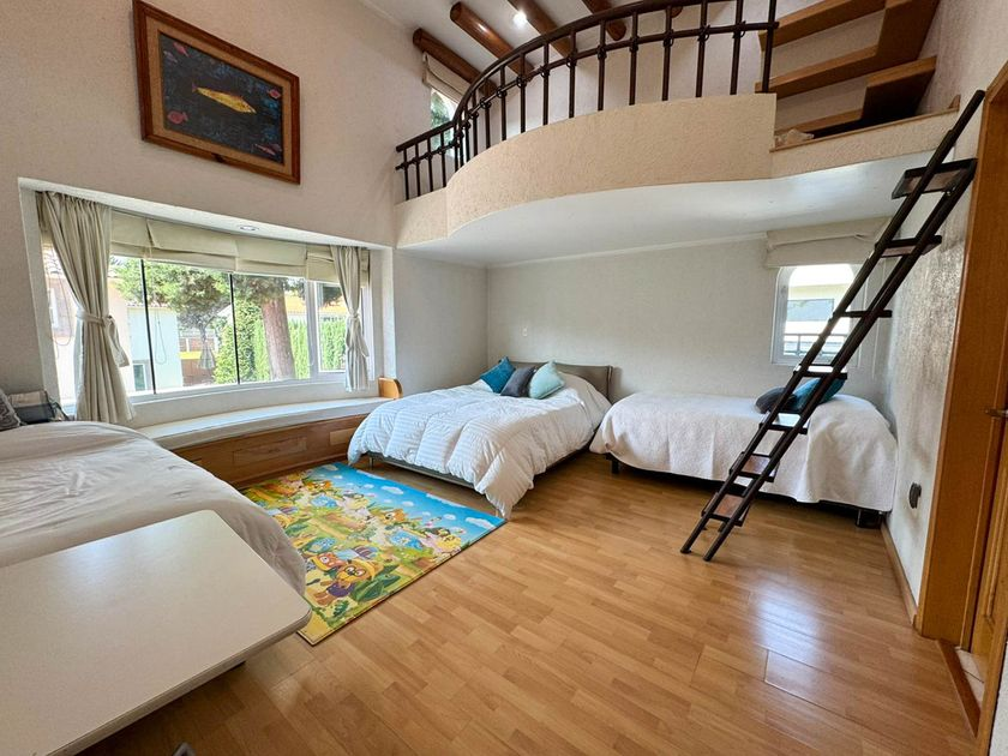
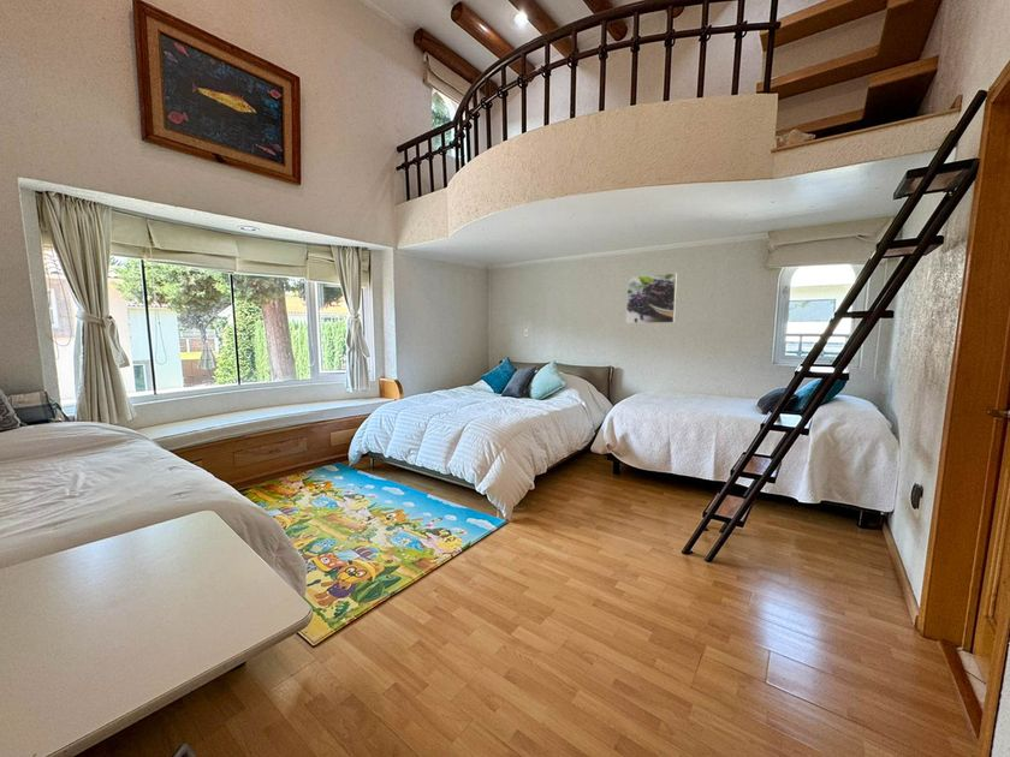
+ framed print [625,272,678,324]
